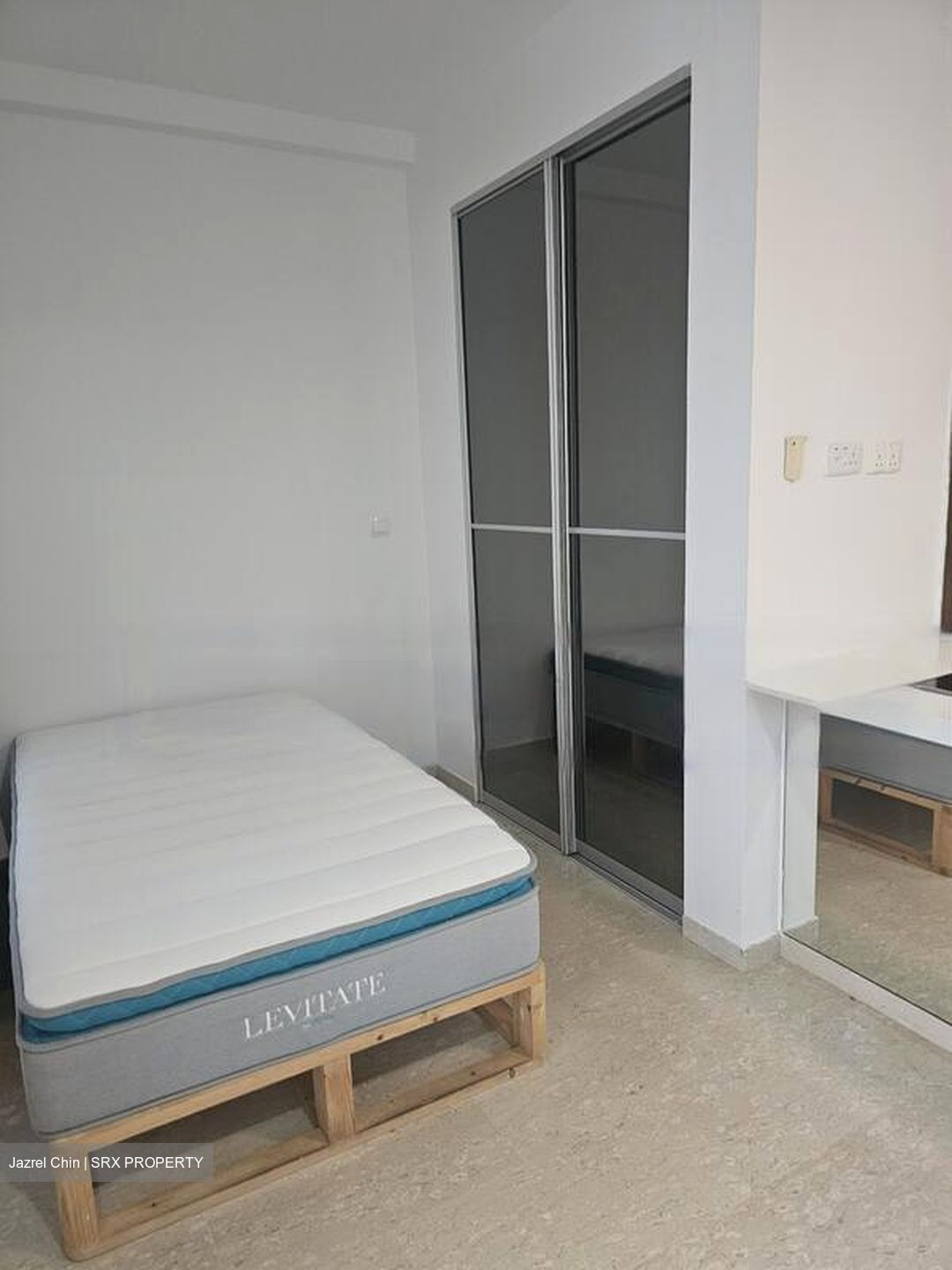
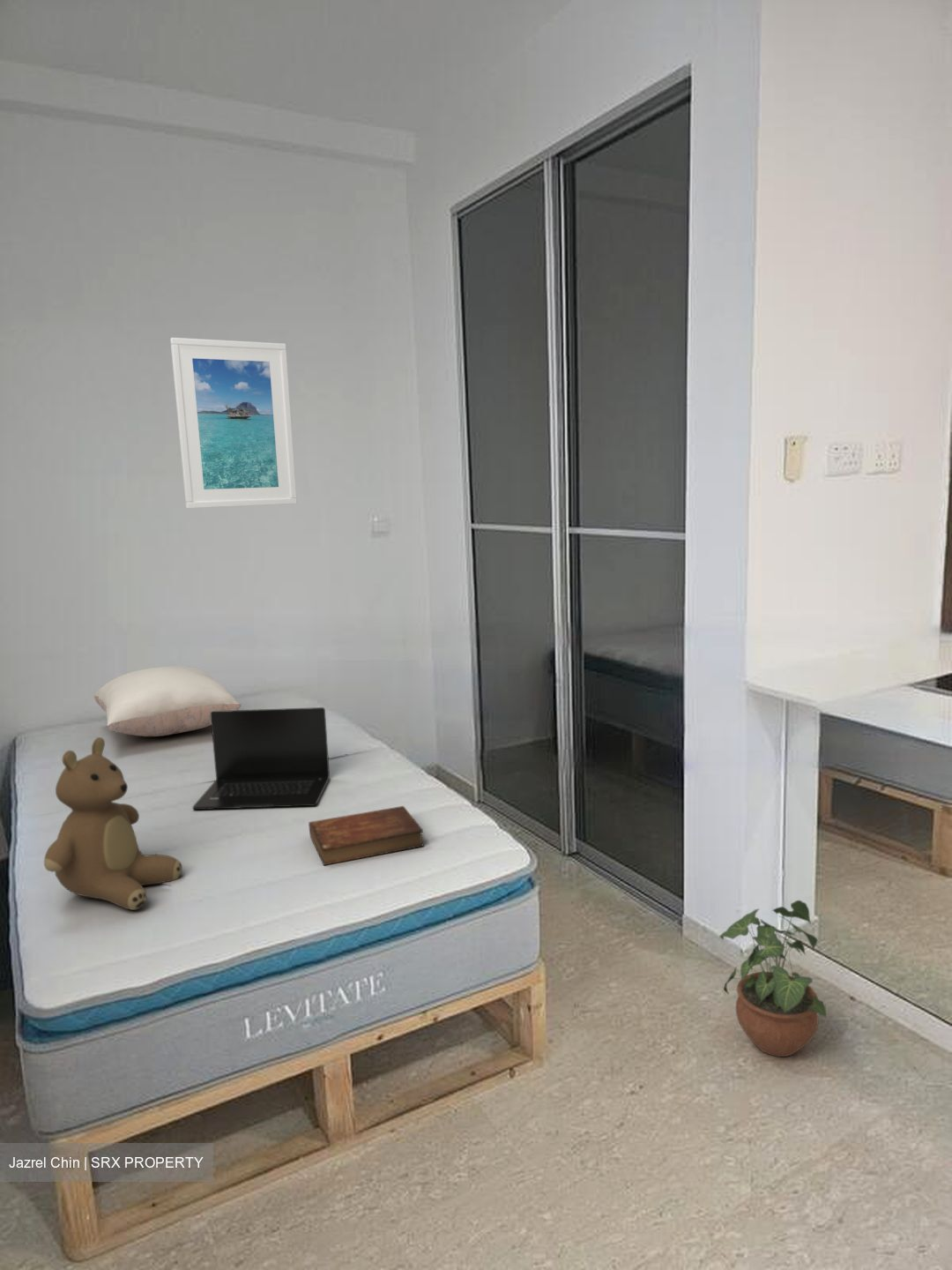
+ teddy bear [43,736,183,911]
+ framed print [169,337,298,510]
+ pillow [93,665,242,737]
+ laptop [192,706,331,811]
+ potted plant [718,900,827,1057]
+ bible [308,805,425,866]
